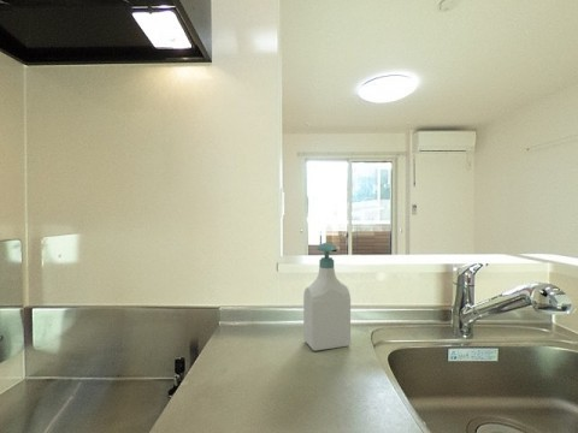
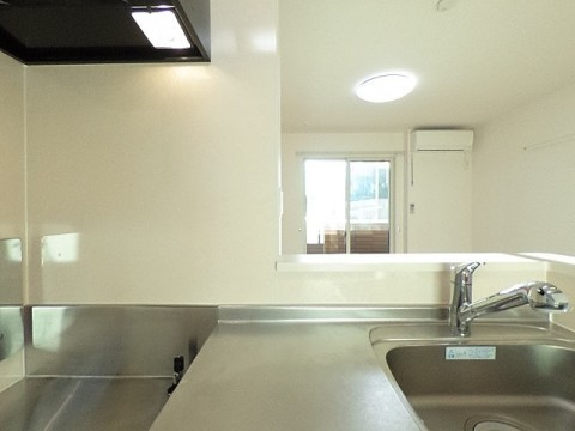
- soap bottle [302,242,352,351]
